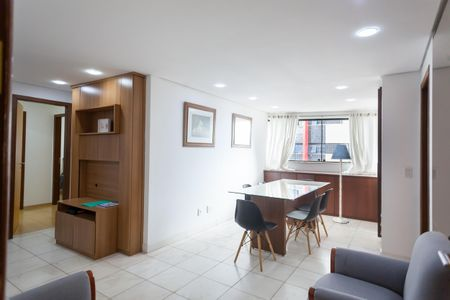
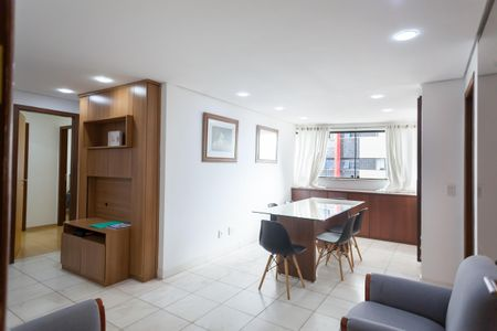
- floor lamp [330,144,352,224]
